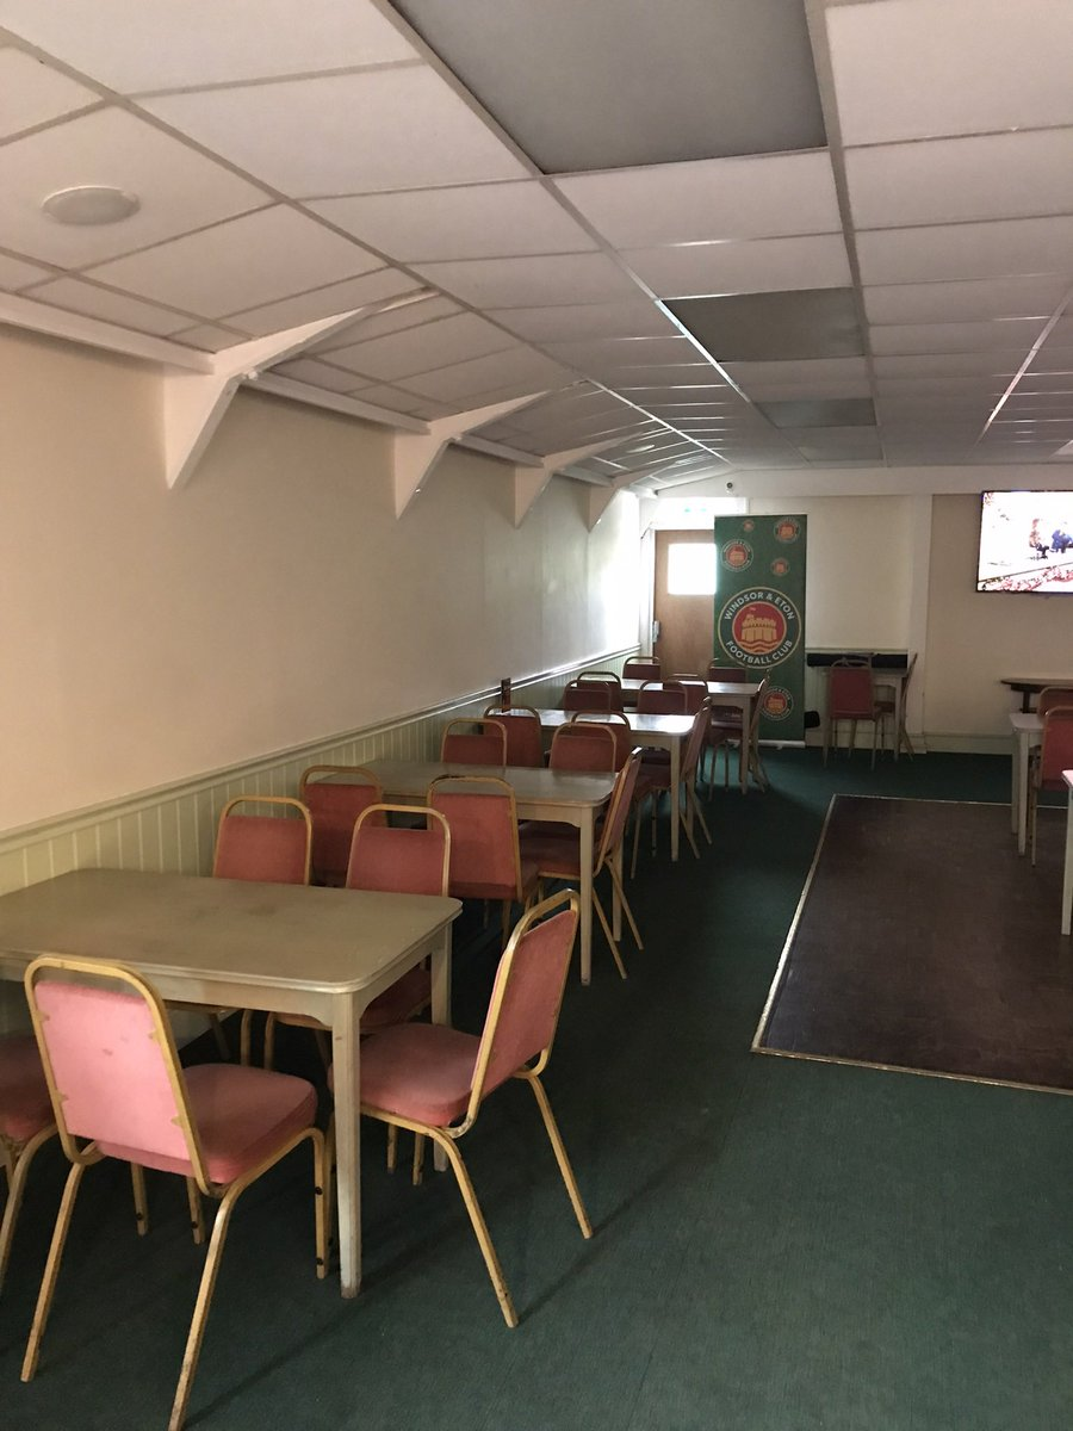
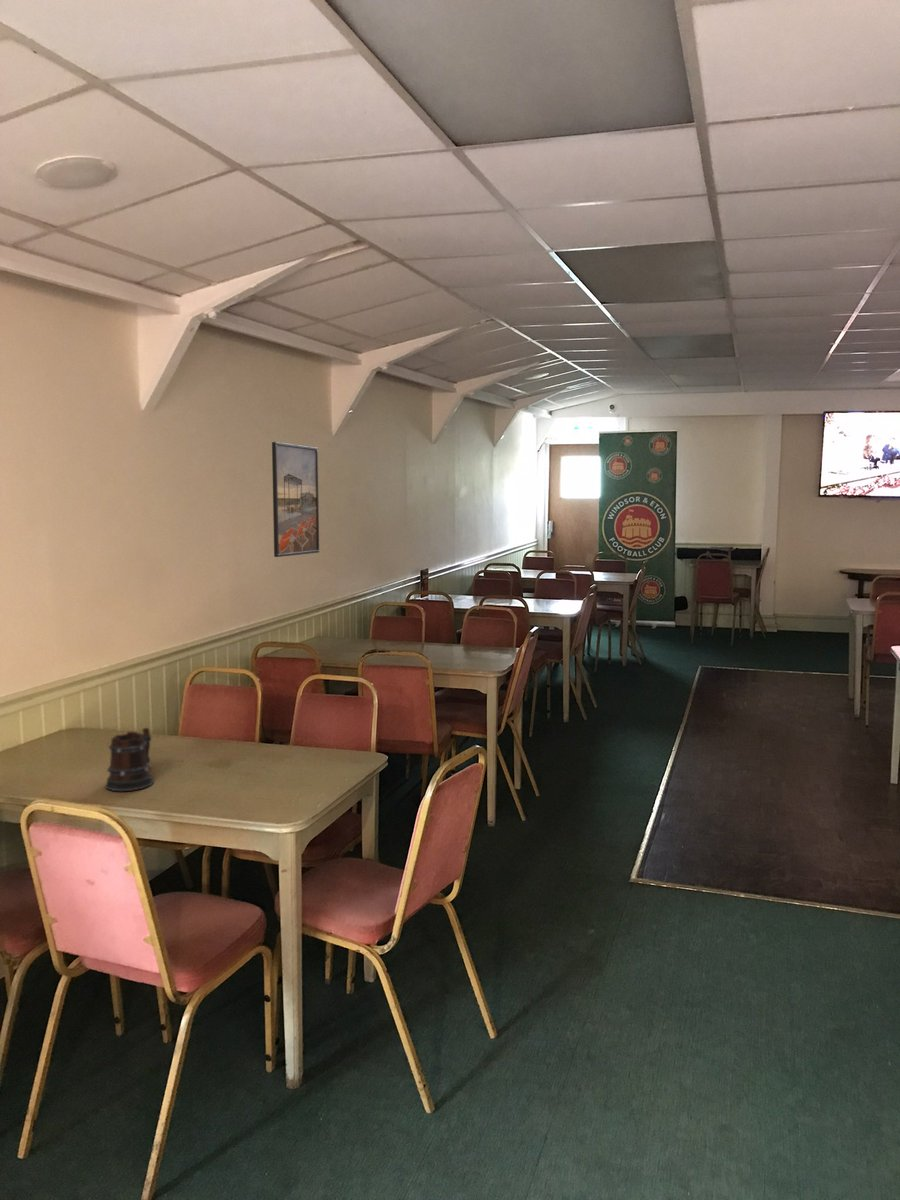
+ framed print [271,441,320,558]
+ beer mug [104,727,155,792]
